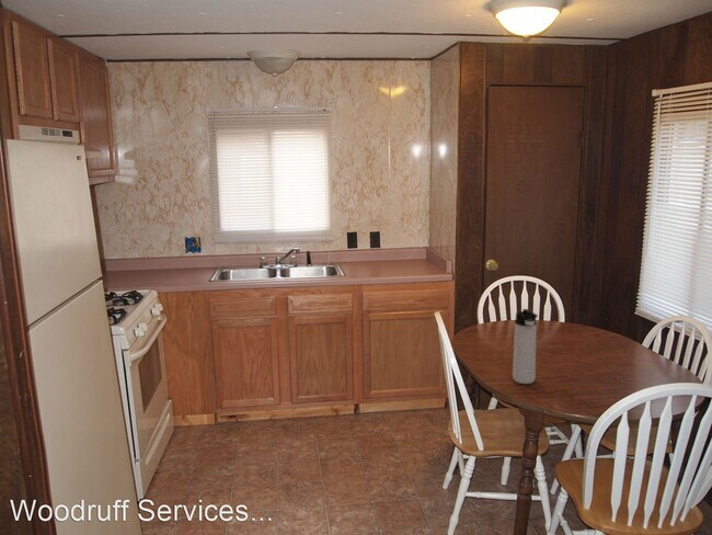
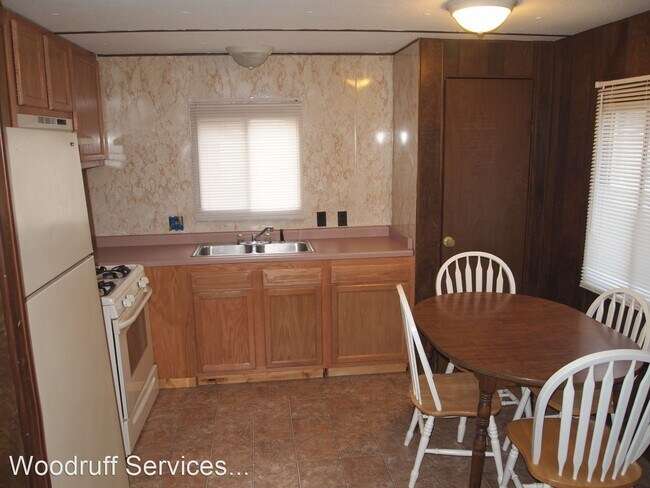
- thermos bottle [512,308,539,385]
